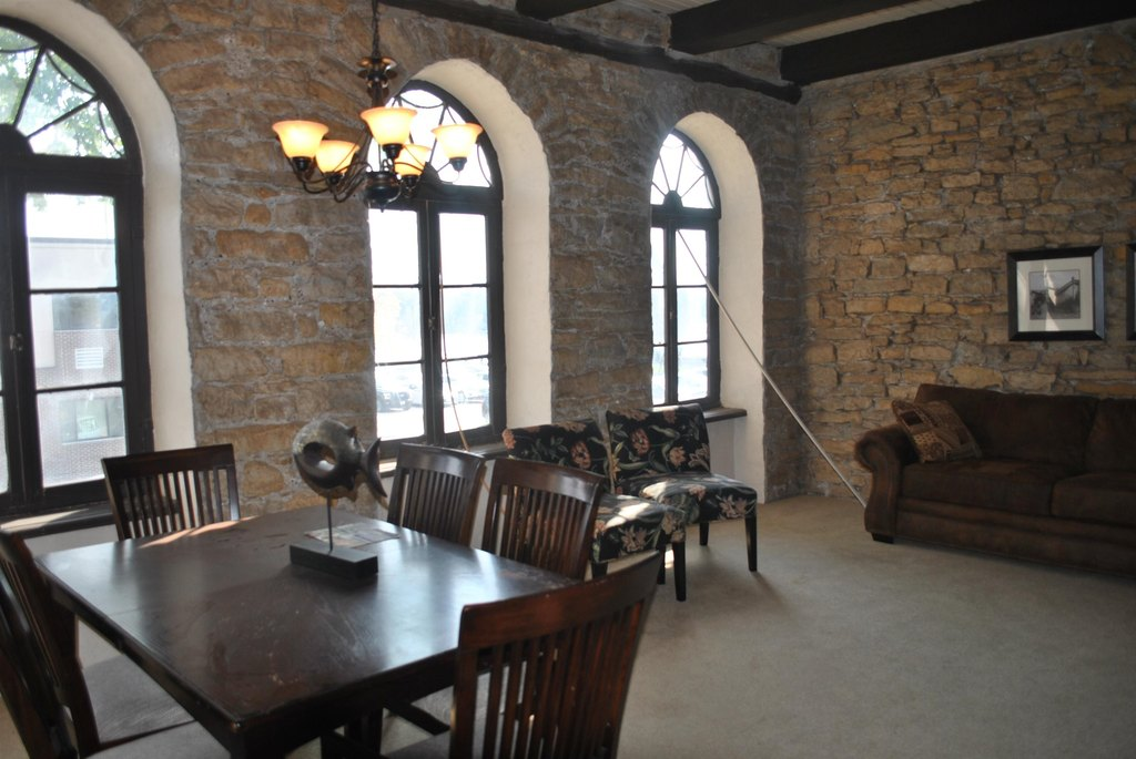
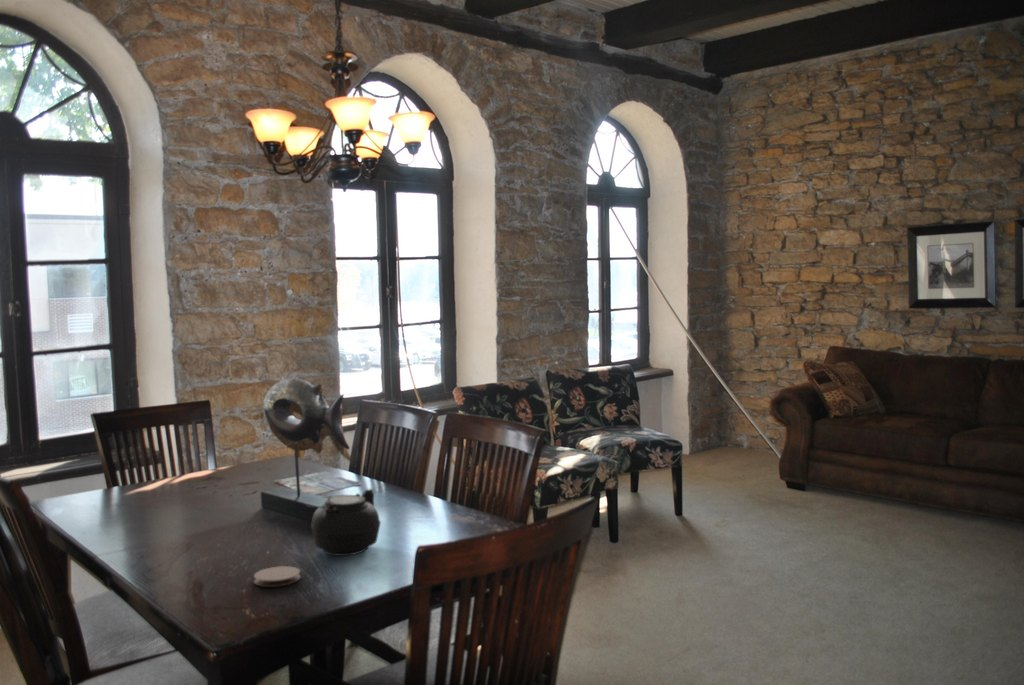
+ teapot [307,488,382,557]
+ coaster [253,565,302,588]
